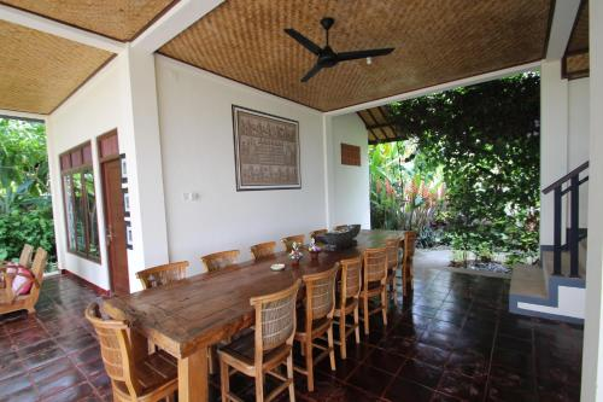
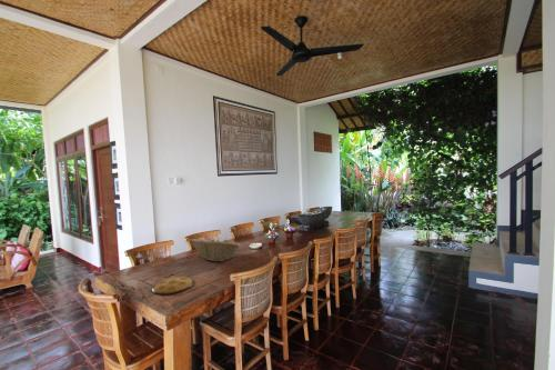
+ plate [151,276,195,296]
+ fruit basket [190,237,242,262]
